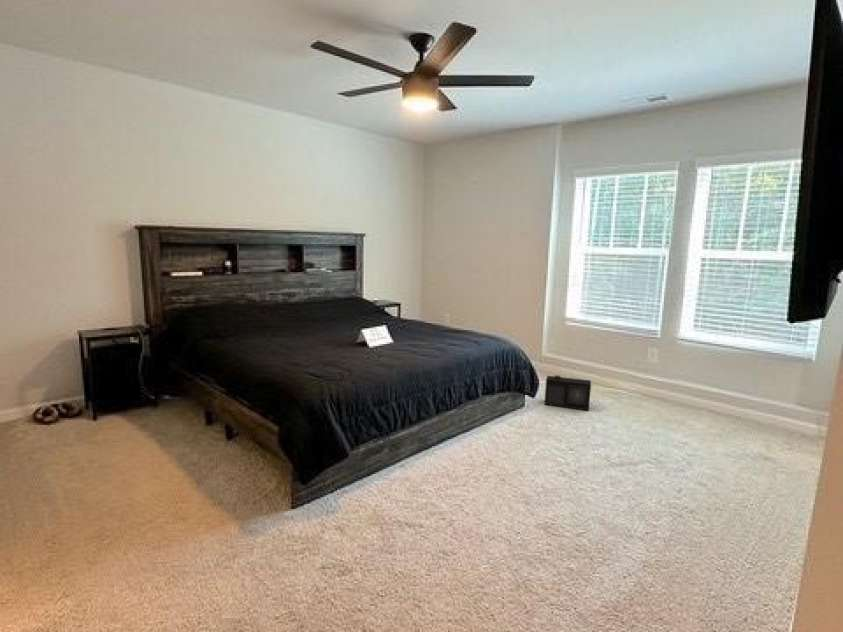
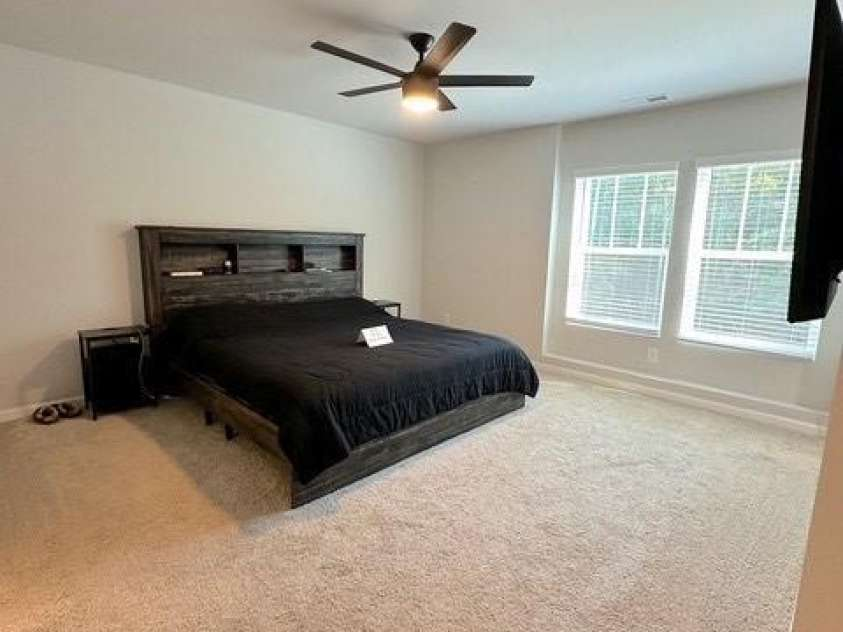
- speaker [543,374,592,412]
